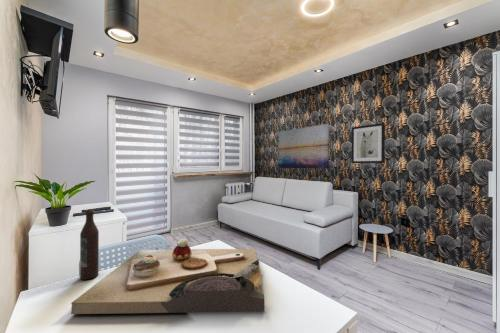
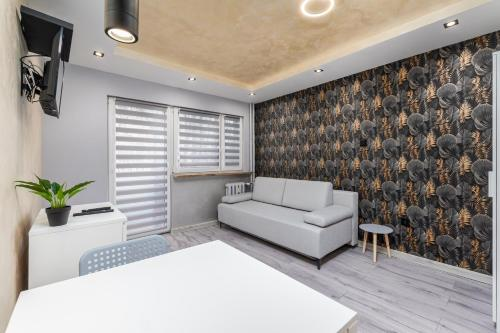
- wine bottle [79,208,100,281]
- wall art [278,123,330,170]
- wall art [351,122,386,164]
- decorative tray [70,238,265,315]
